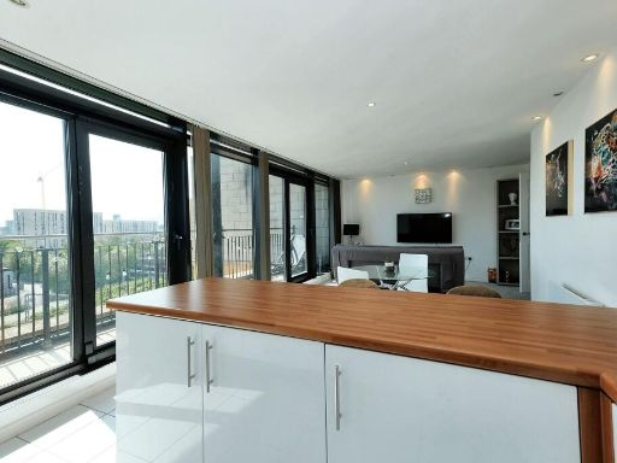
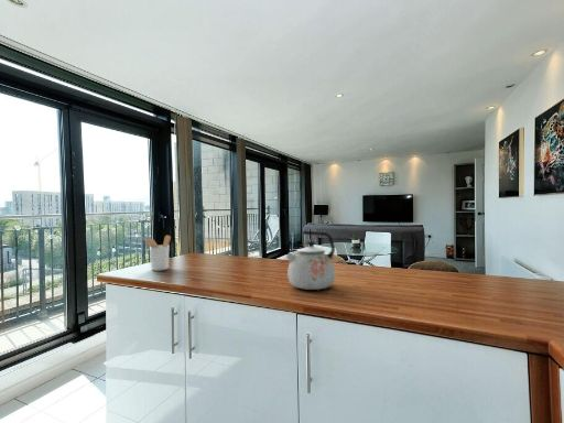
+ utensil holder [142,235,172,272]
+ kettle [285,230,337,291]
